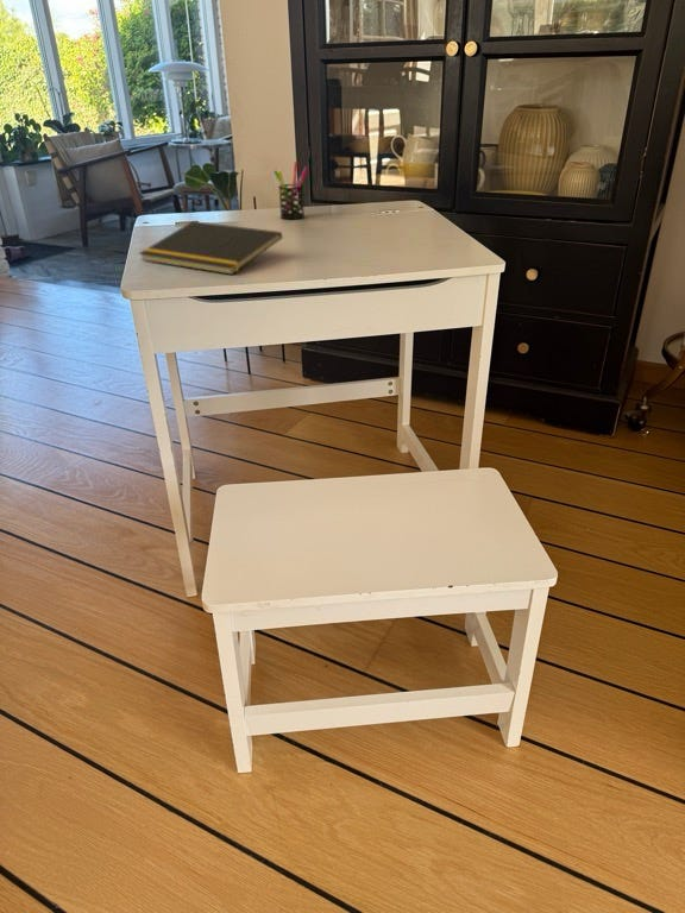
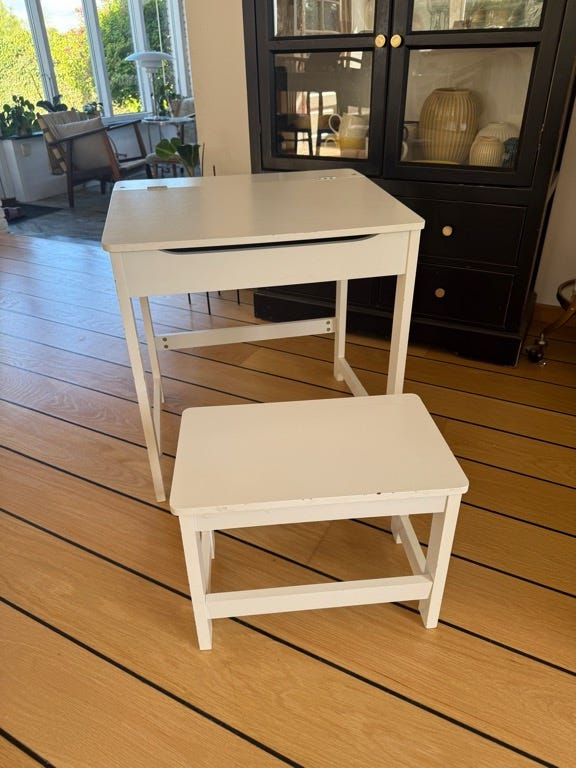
- pen holder [272,160,309,220]
- notepad [138,220,284,276]
